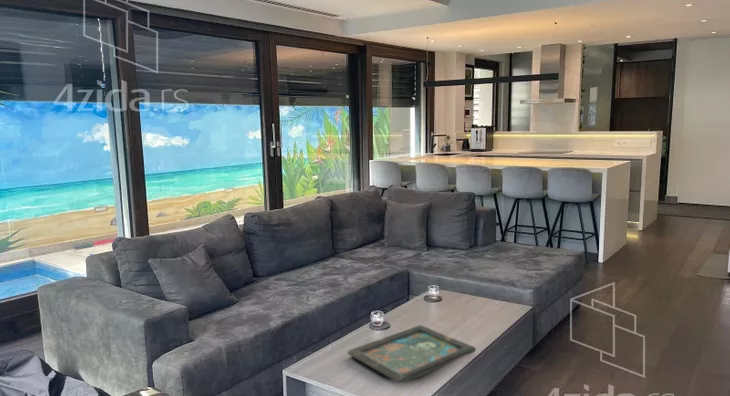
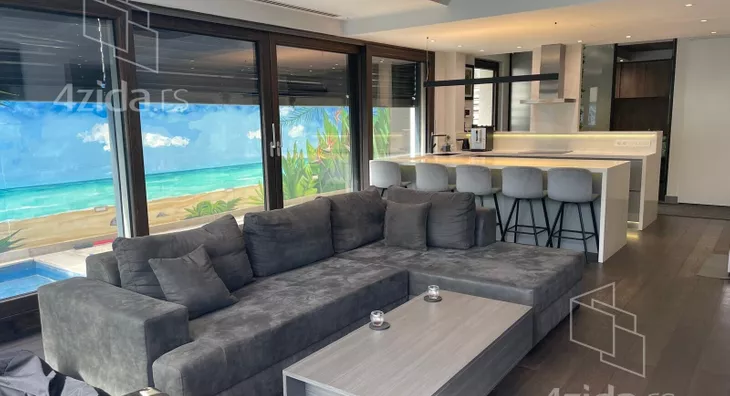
- decorative tray [347,324,477,384]
